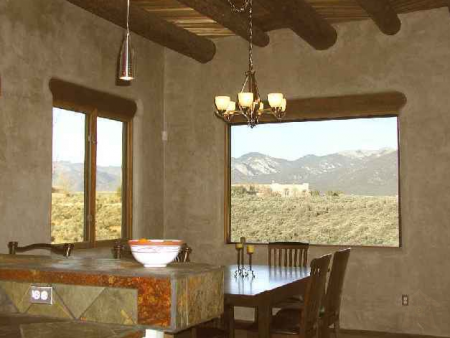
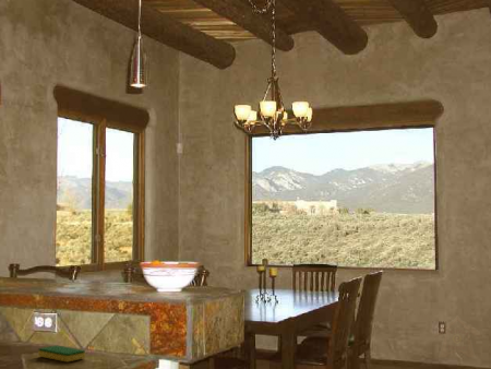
+ dish sponge [37,344,86,364]
